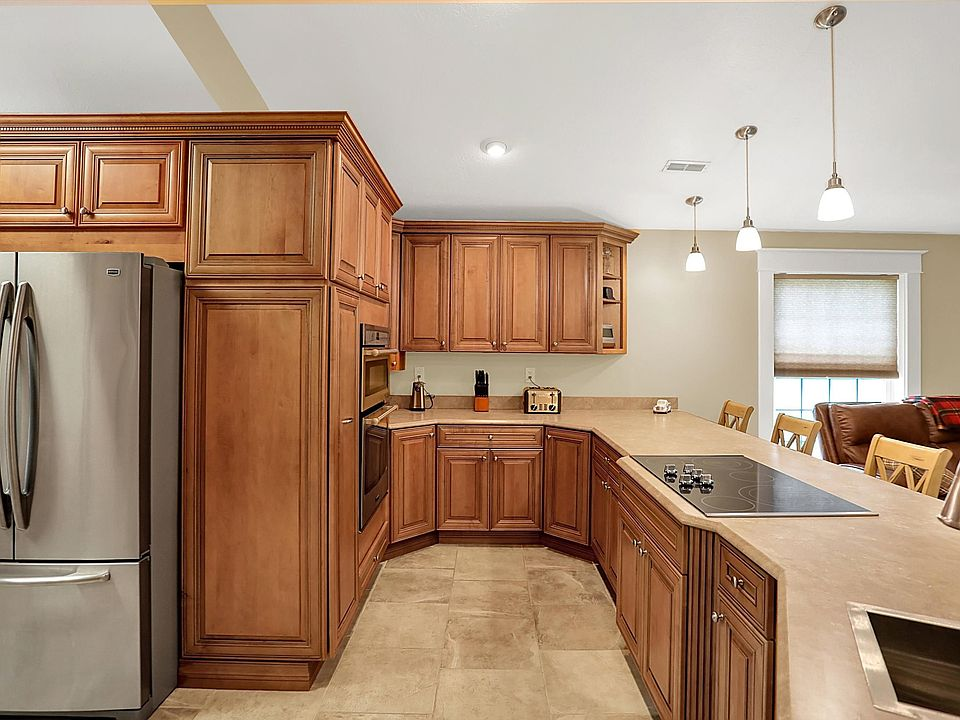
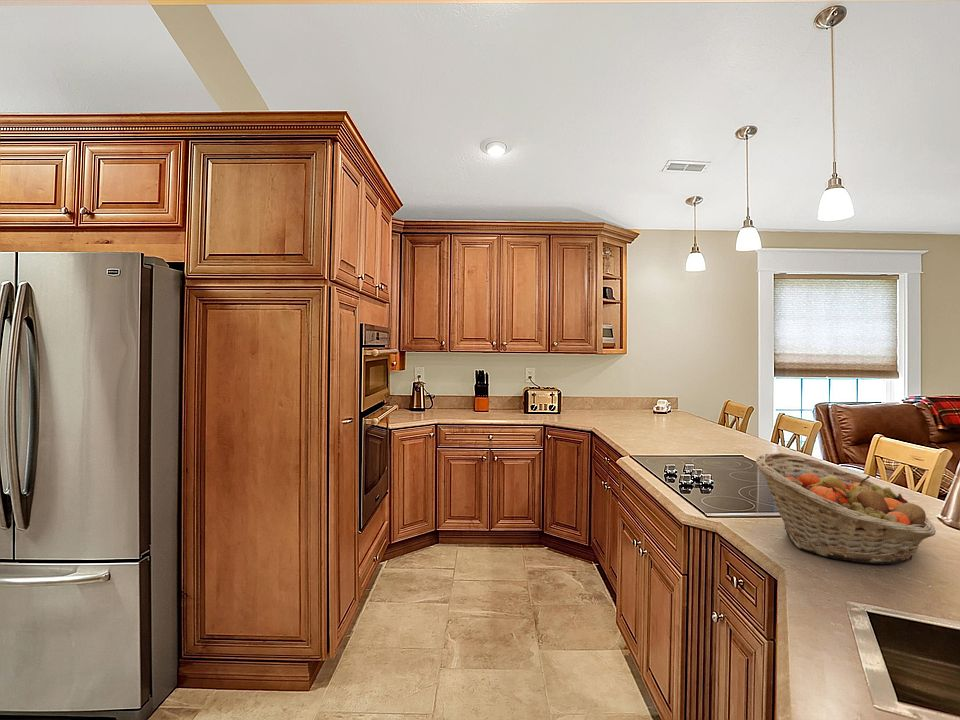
+ fruit basket [755,452,937,565]
